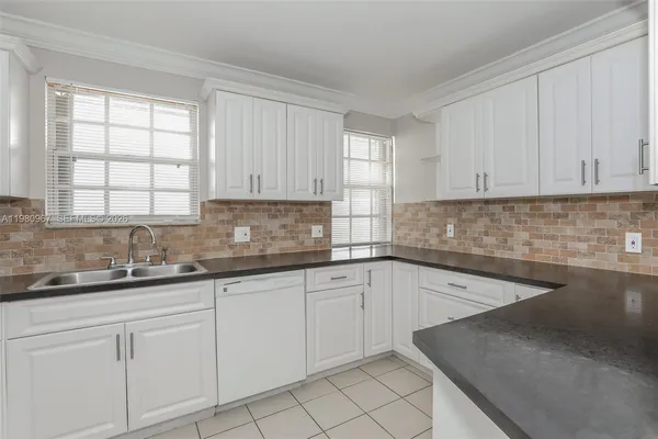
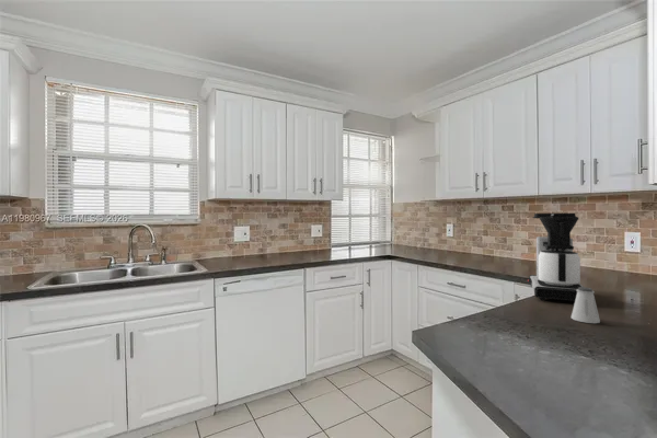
+ coffee maker [527,212,585,302]
+ saltshaker [570,286,601,324]
